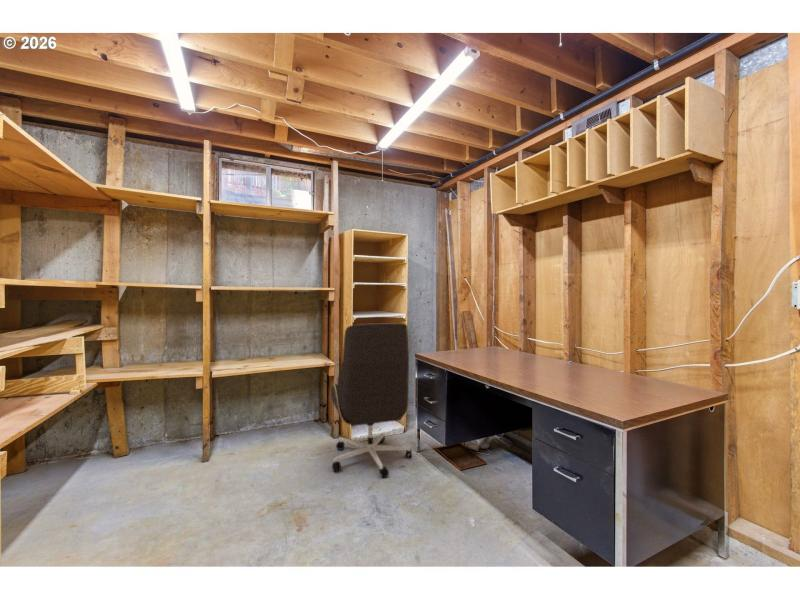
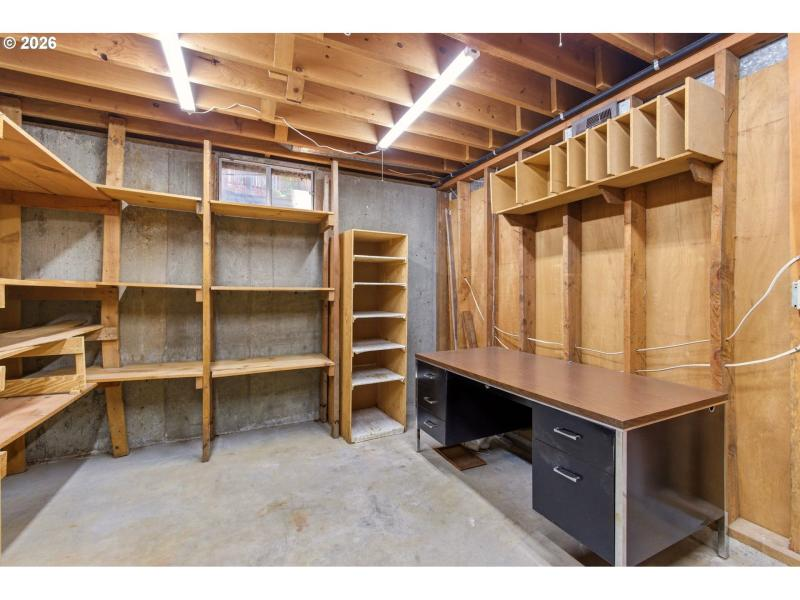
- office chair [330,322,413,479]
